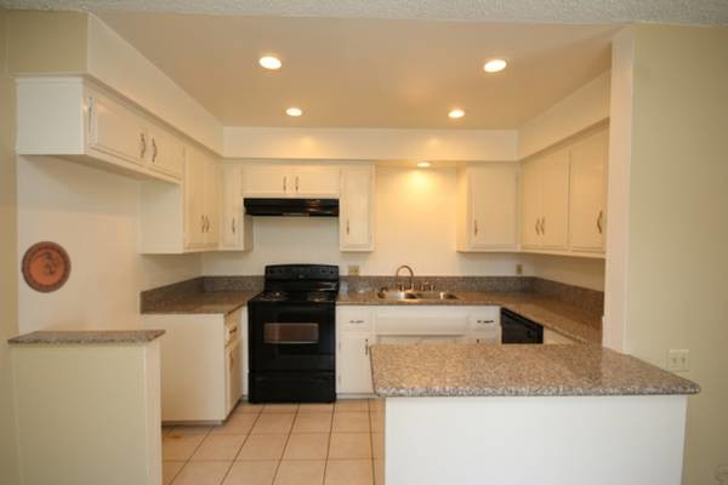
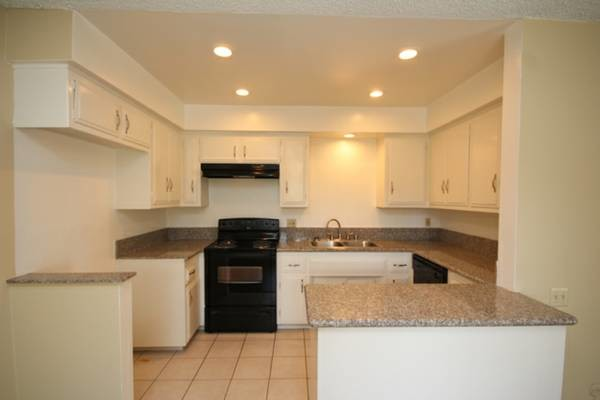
- decorative plate [19,240,73,295]
